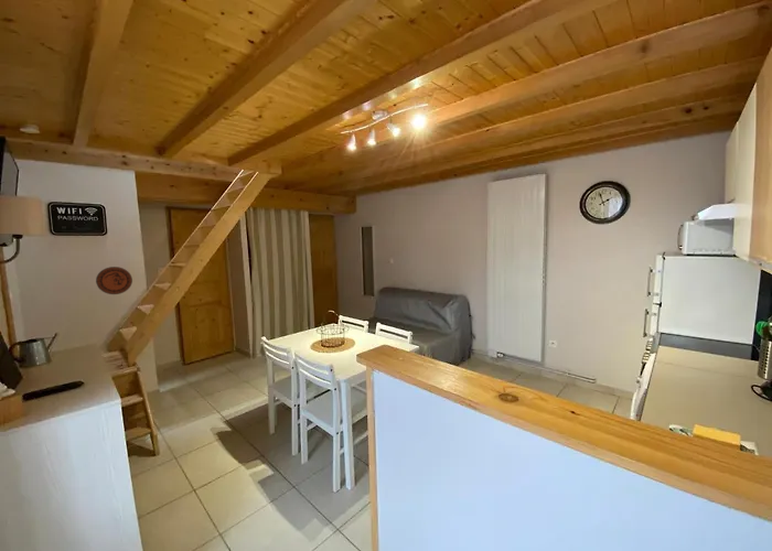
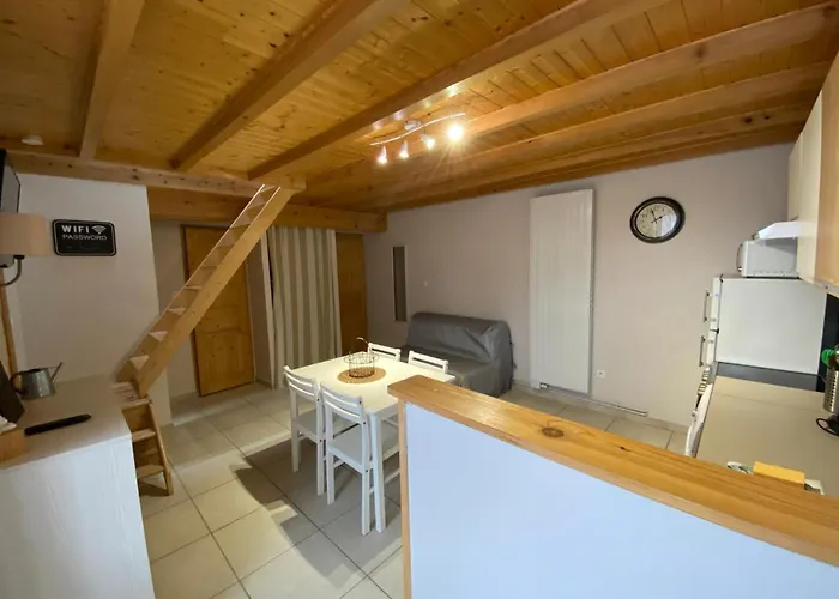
- decorative plate [95,266,133,295]
